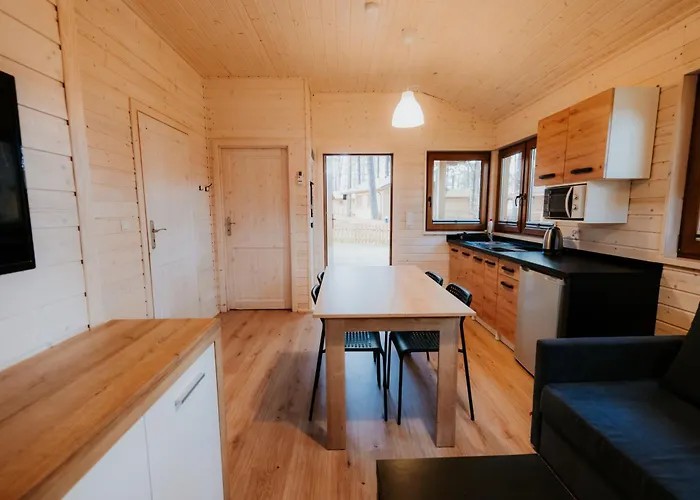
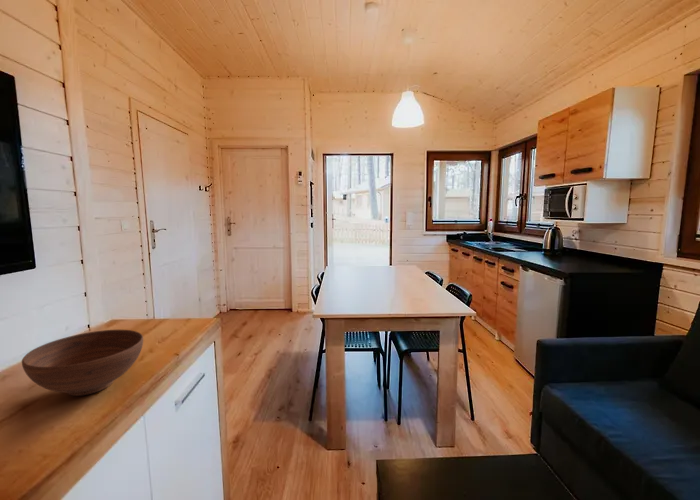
+ bowl [21,329,144,397]
